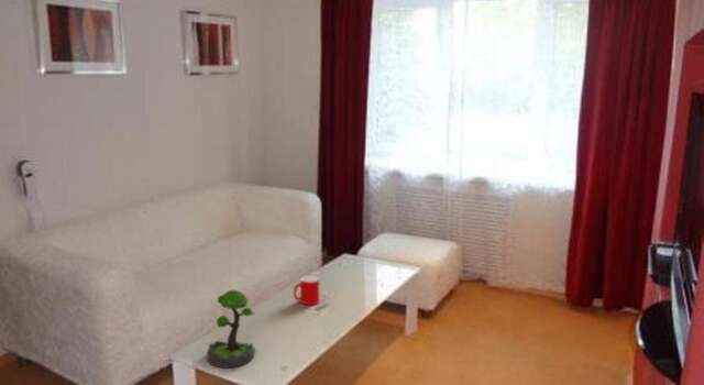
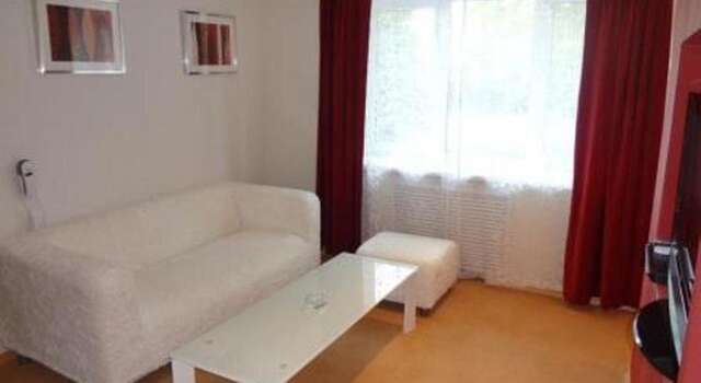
- cup [293,275,320,306]
- plant [206,289,256,370]
